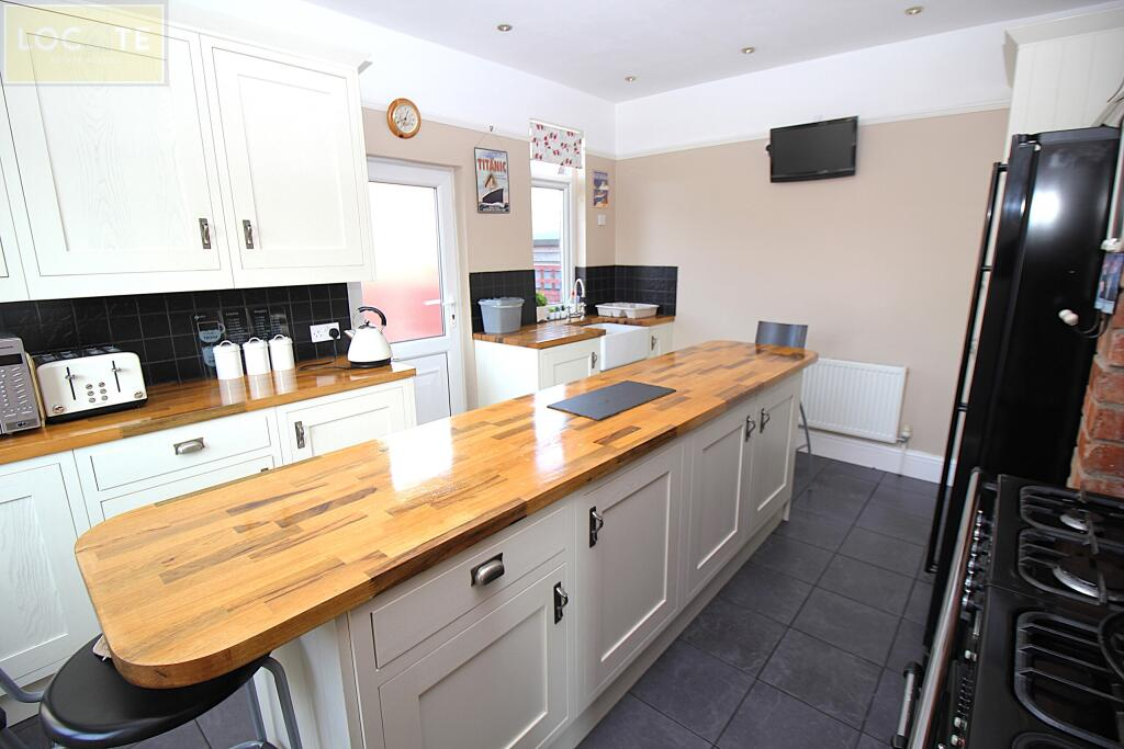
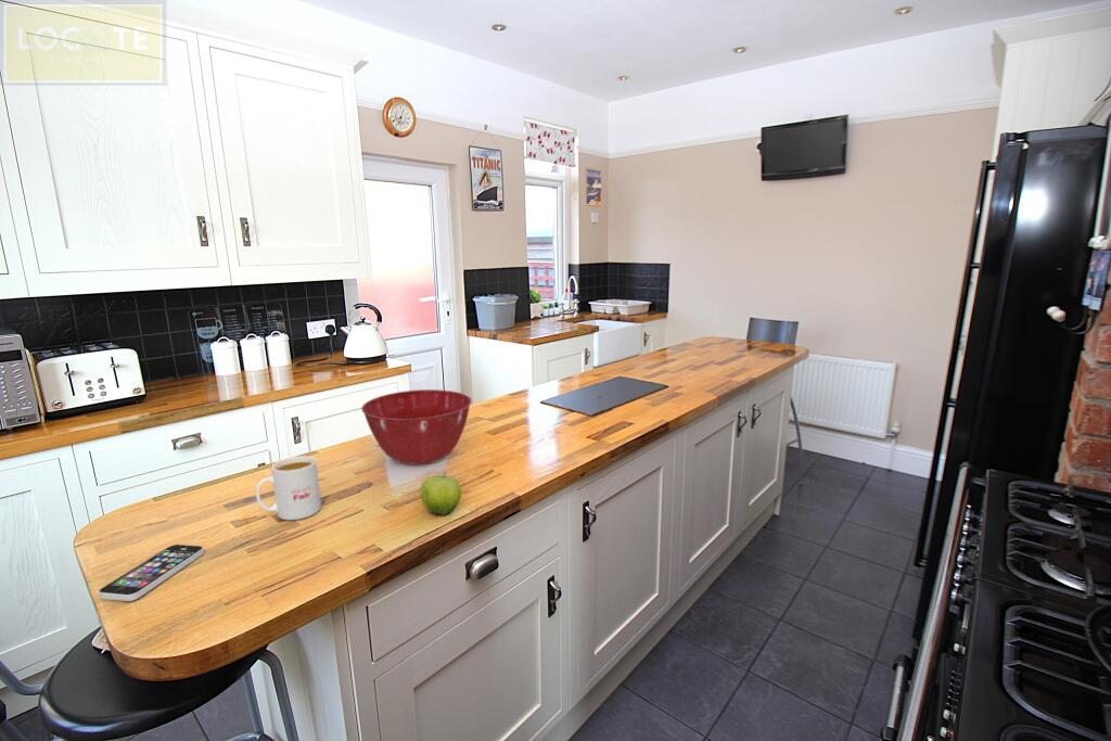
+ mixing bowl [360,388,473,467]
+ fruit [420,471,462,516]
+ smartphone [98,544,205,602]
+ mug [255,455,322,521]
